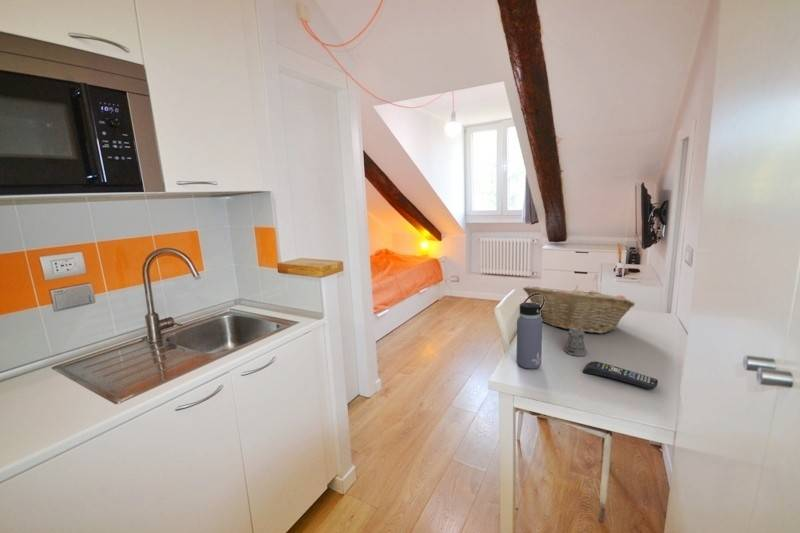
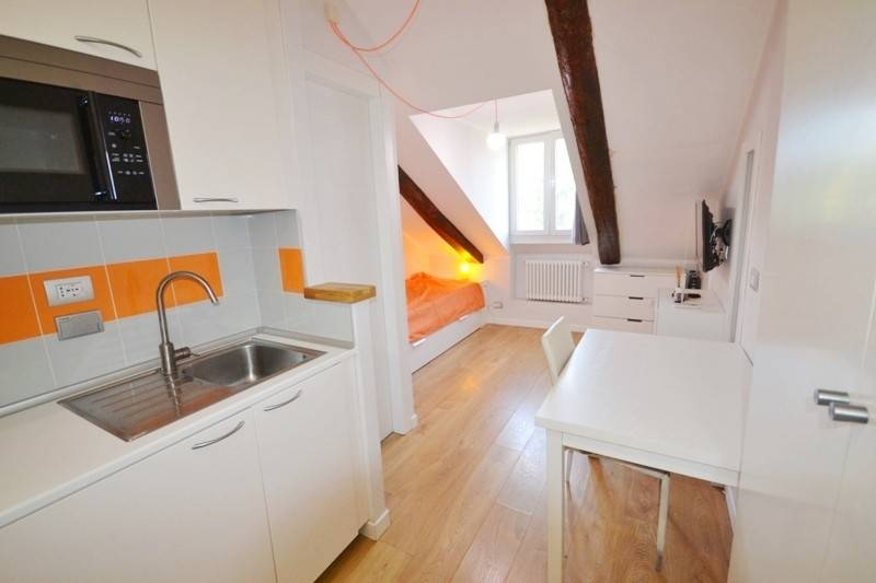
- pepper shaker [563,327,588,357]
- remote control [582,360,659,391]
- water bottle [515,293,545,370]
- fruit basket [522,285,636,334]
